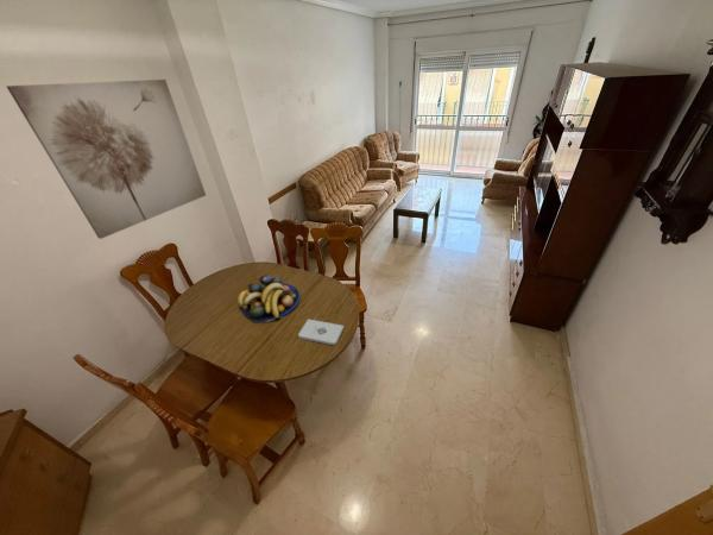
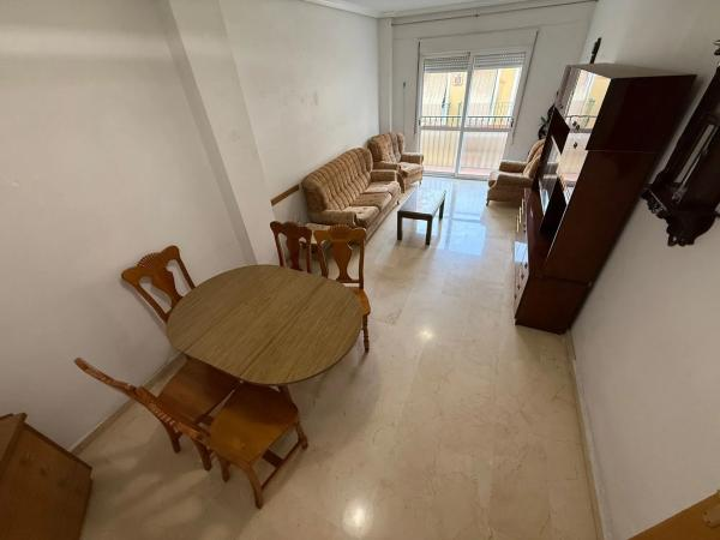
- wall art [5,78,207,240]
- fruit bowl [236,273,301,323]
- notepad [297,317,346,347]
